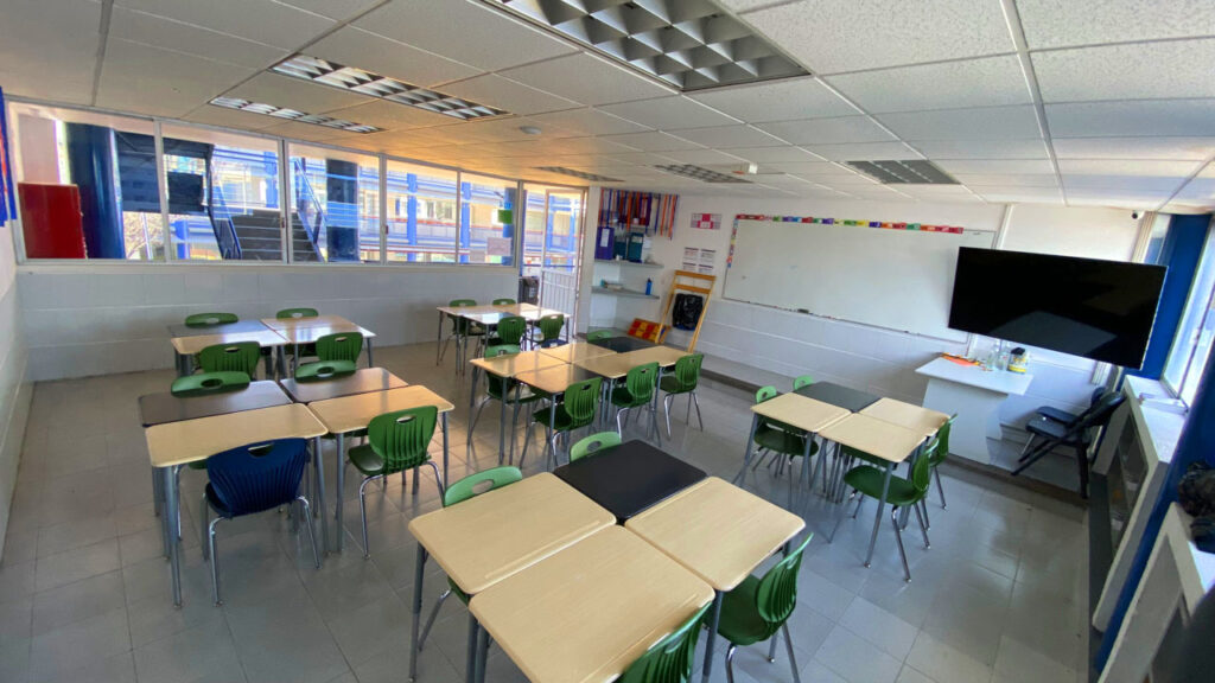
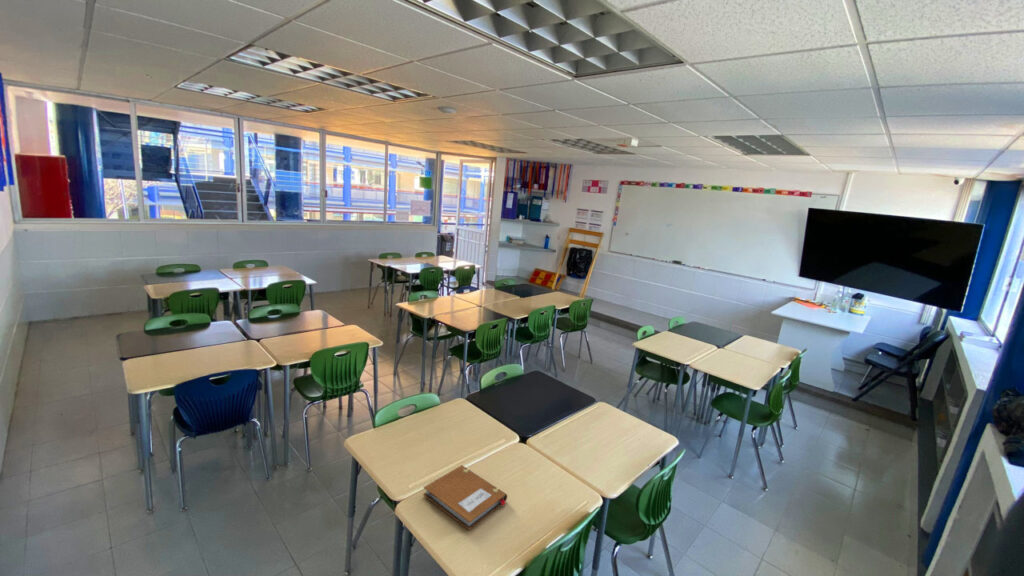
+ notebook [422,464,508,531]
